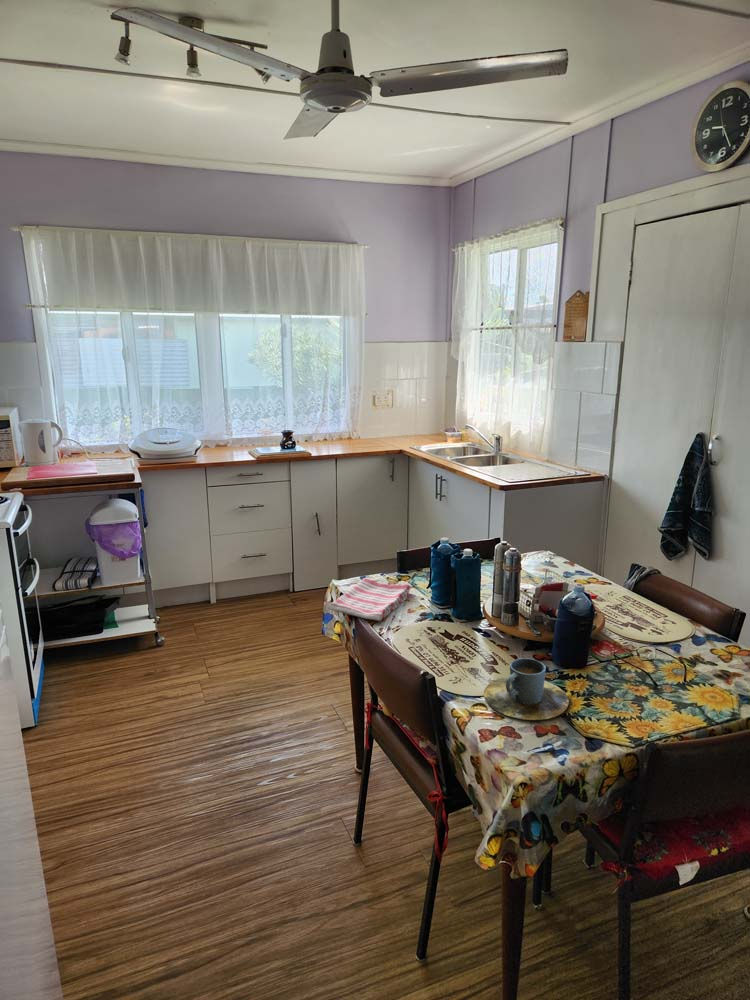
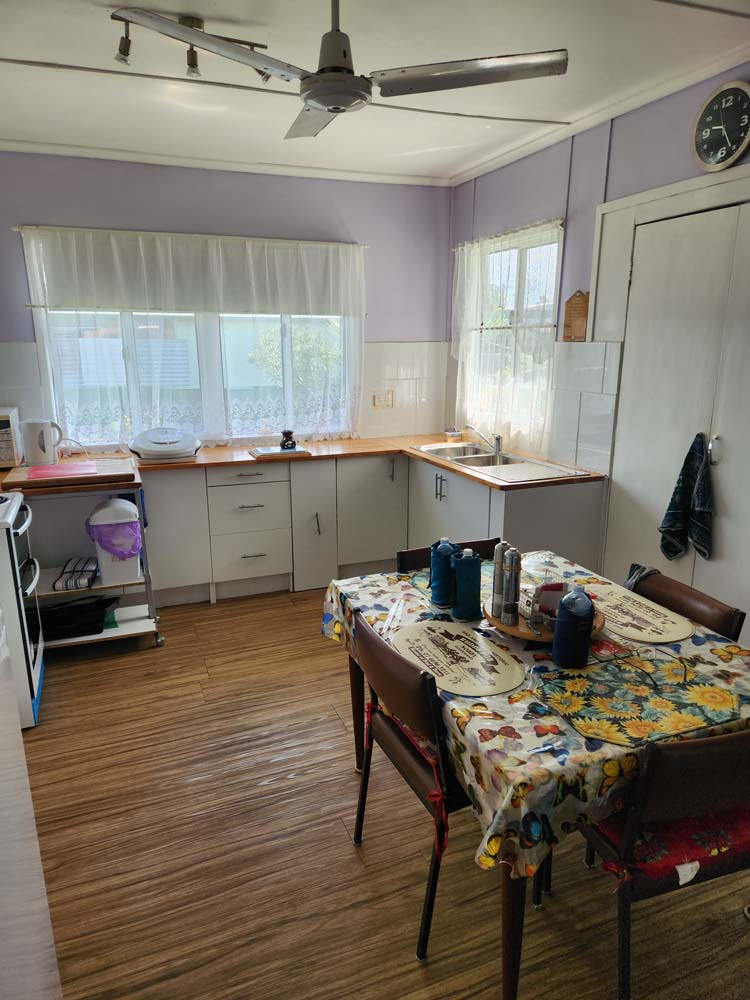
- dish towel [327,577,411,622]
- cup [483,657,570,721]
